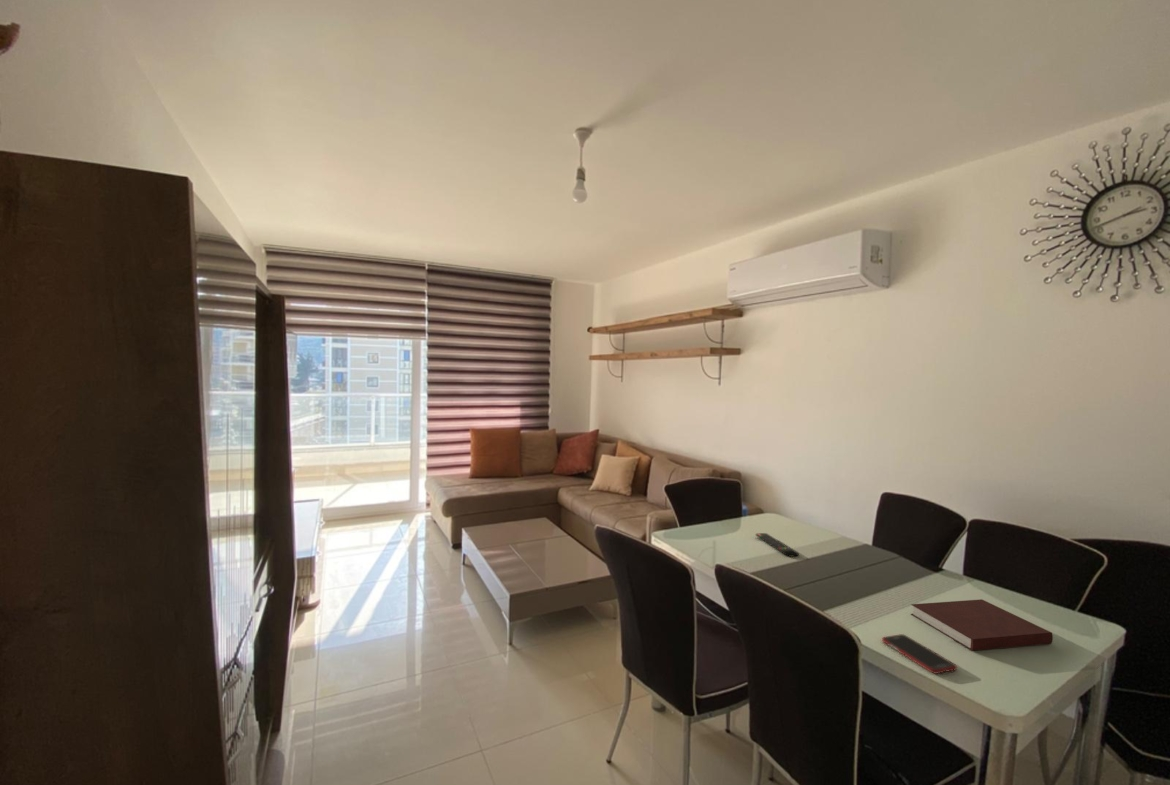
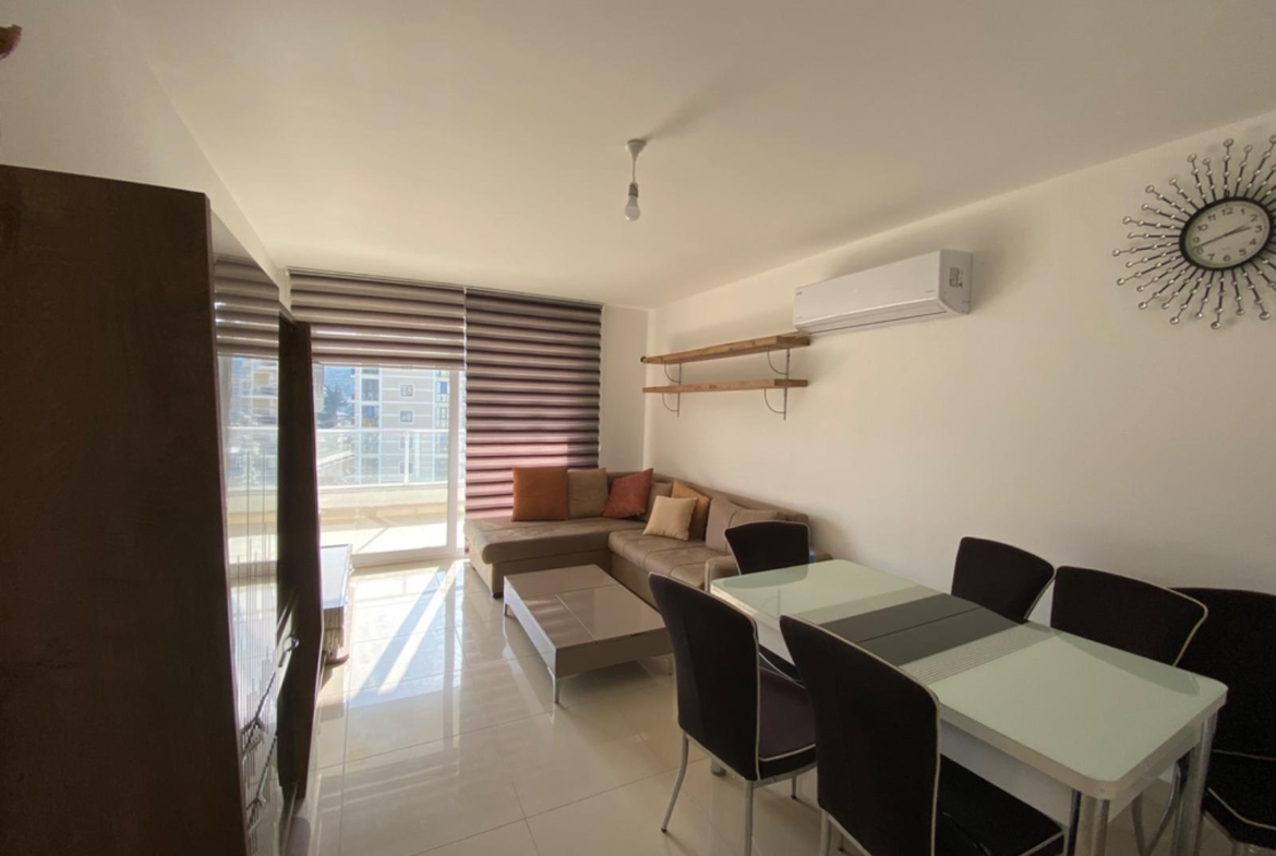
- notebook [910,598,1054,652]
- cell phone [881,633,958,675]
- remote control [755,532,800,558]
